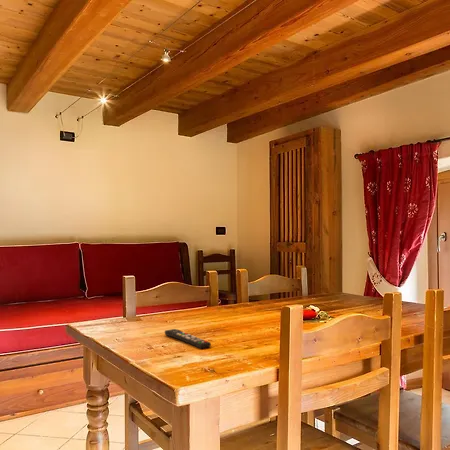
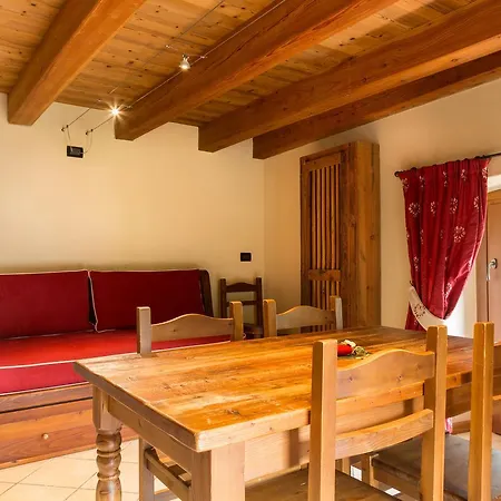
- remote control [164,328,212,350]
